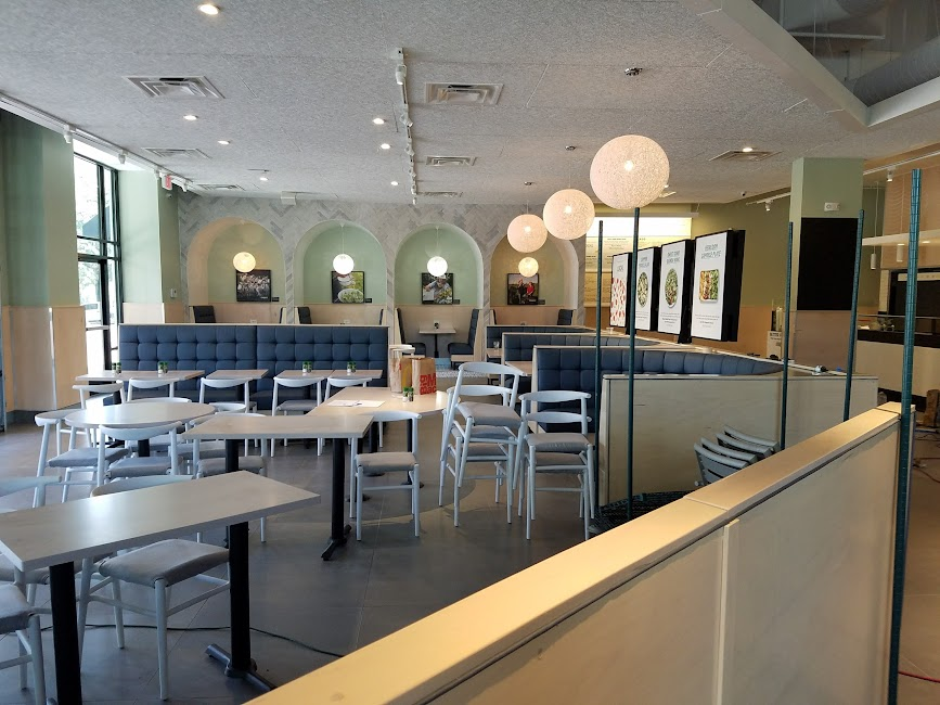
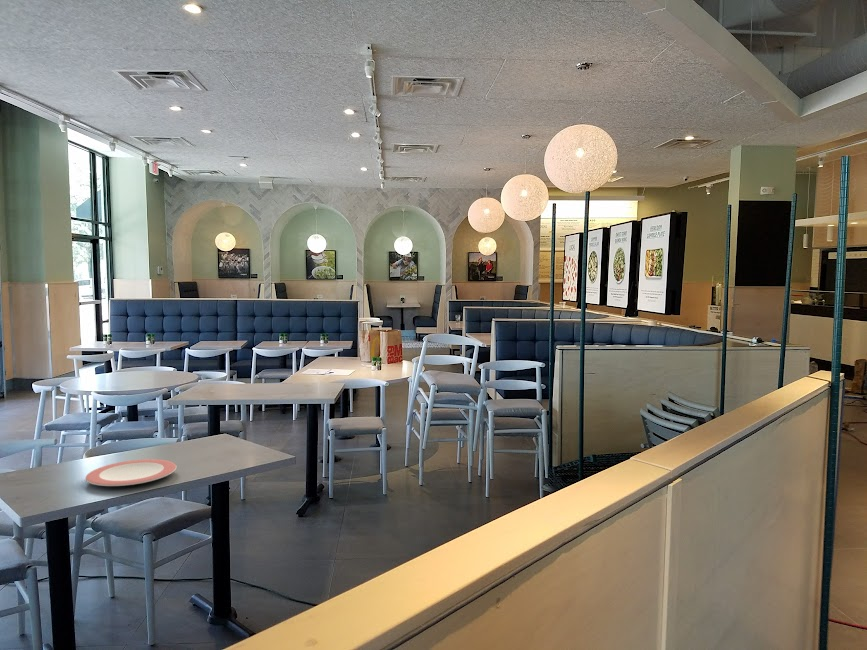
+ plate [84,458,177,487]
